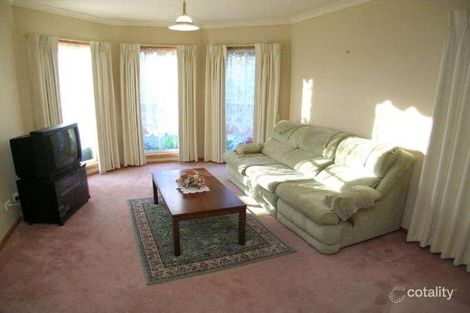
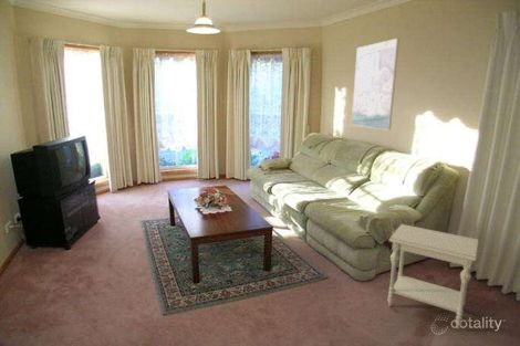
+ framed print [351,38,401,130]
+ side table [386,223,480,329]
